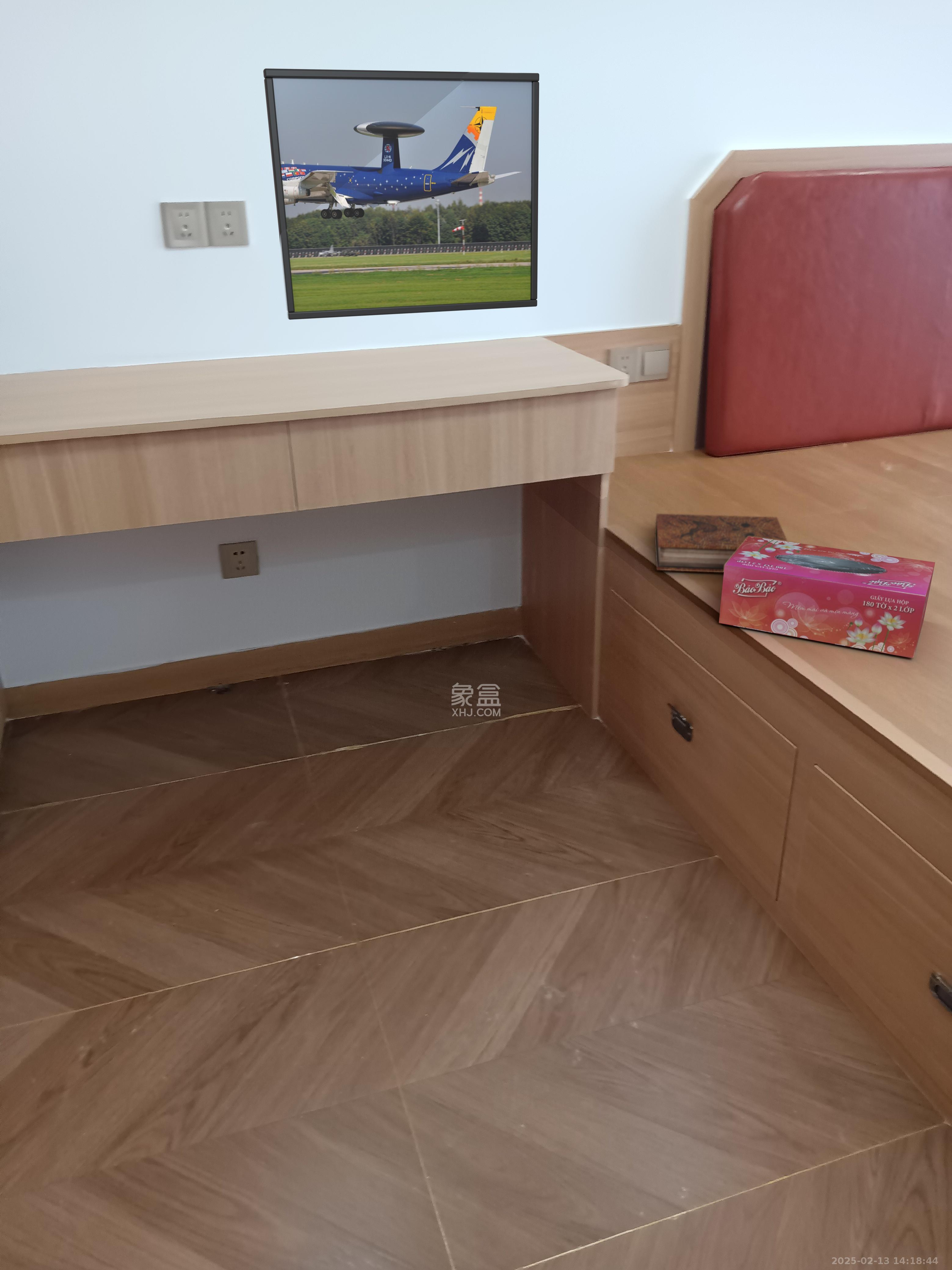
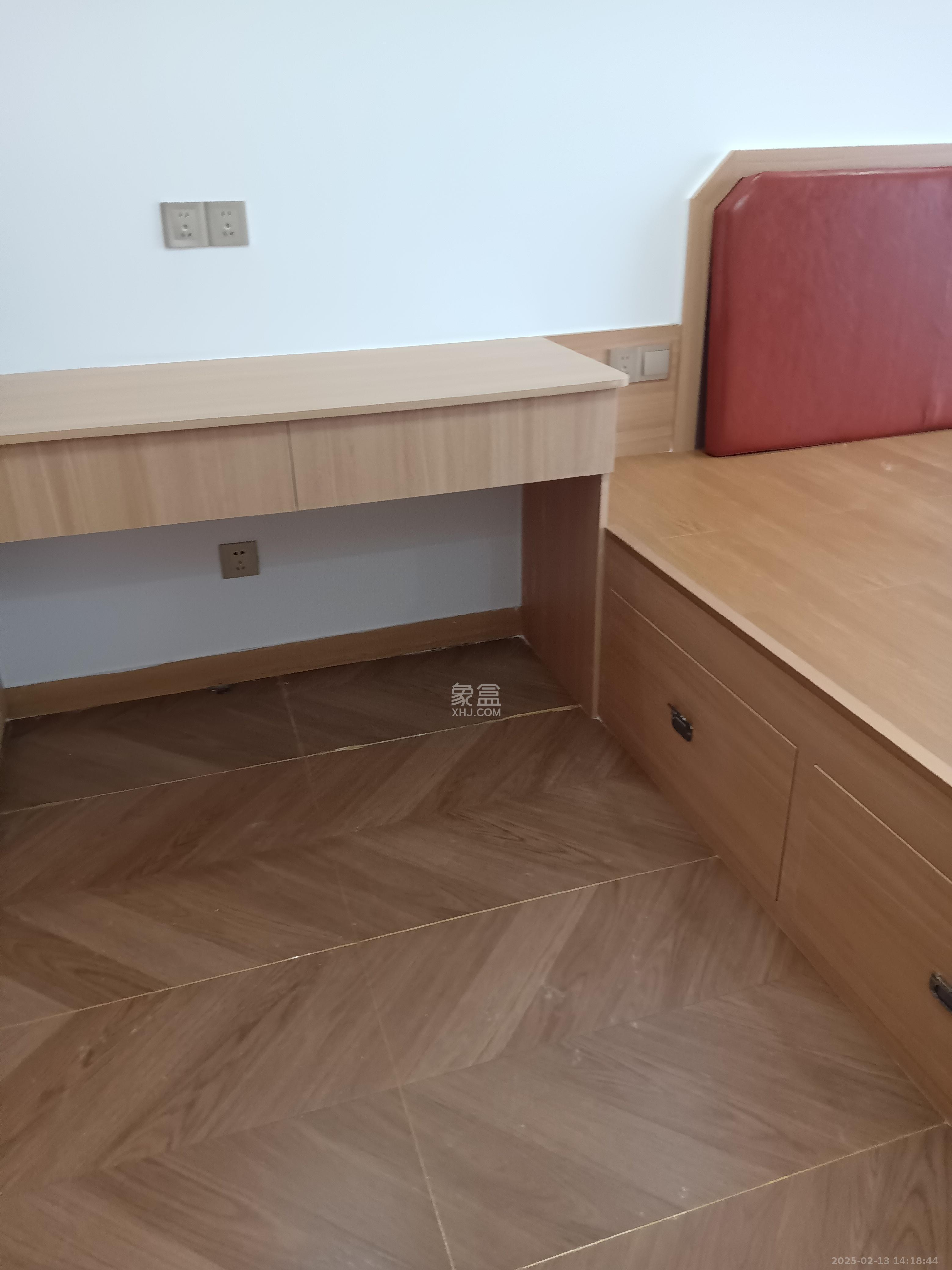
- tissue box [719,536,936,659]
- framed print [263,68,540,320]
- book [655,513,788,573]
